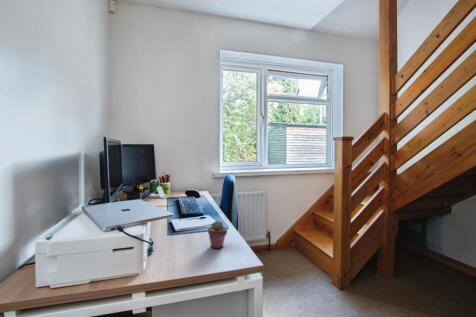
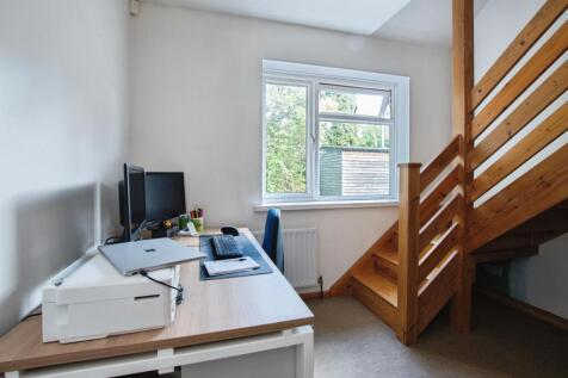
- potted succulent [207,219,228,249]
